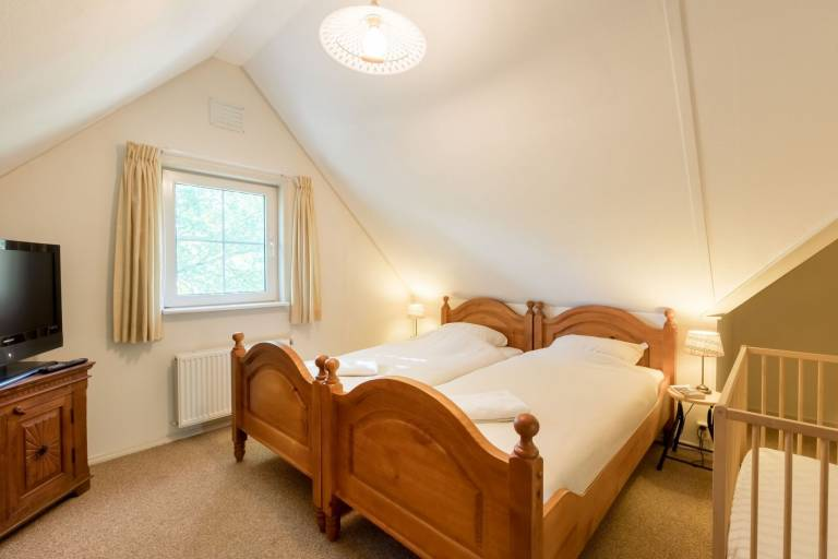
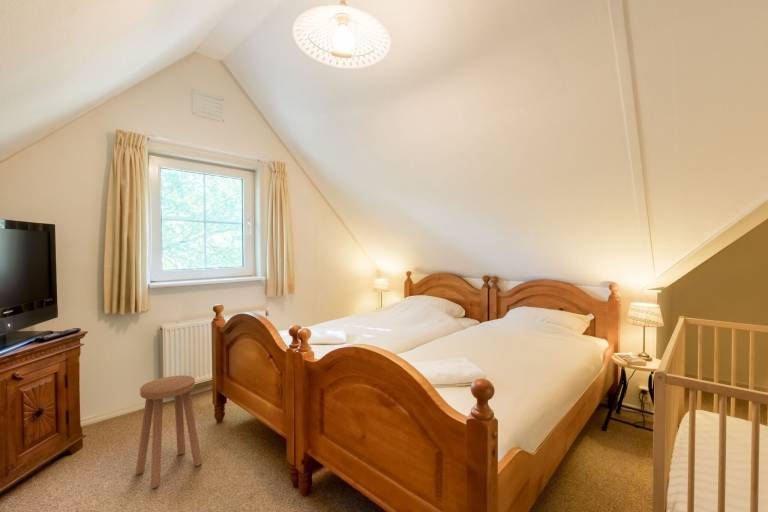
+ stool [135,374,203,489]
